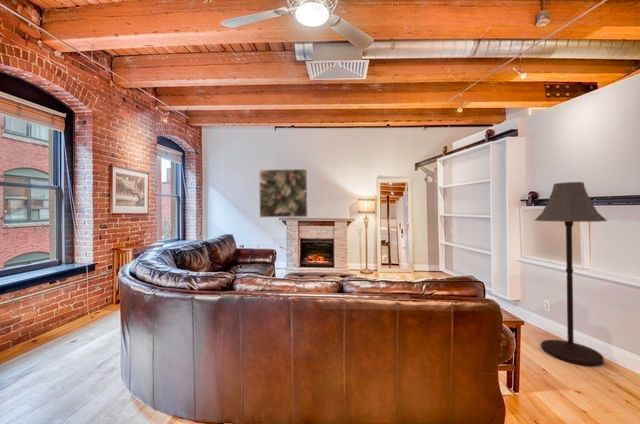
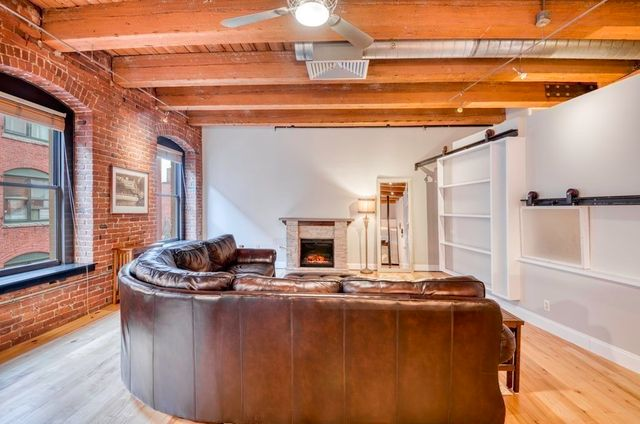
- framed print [258,168,308,218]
- floor lamp [534,181,608,367]
